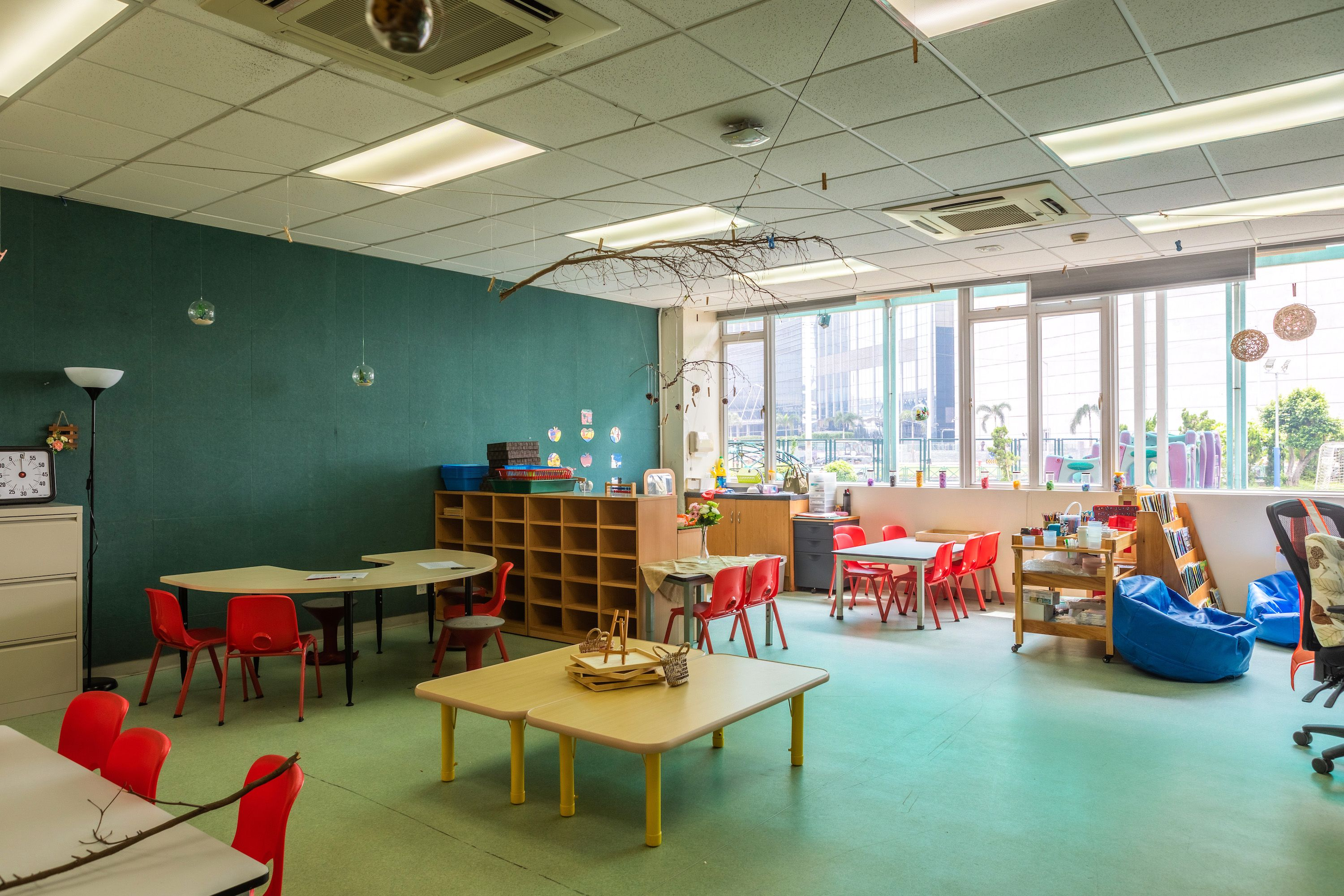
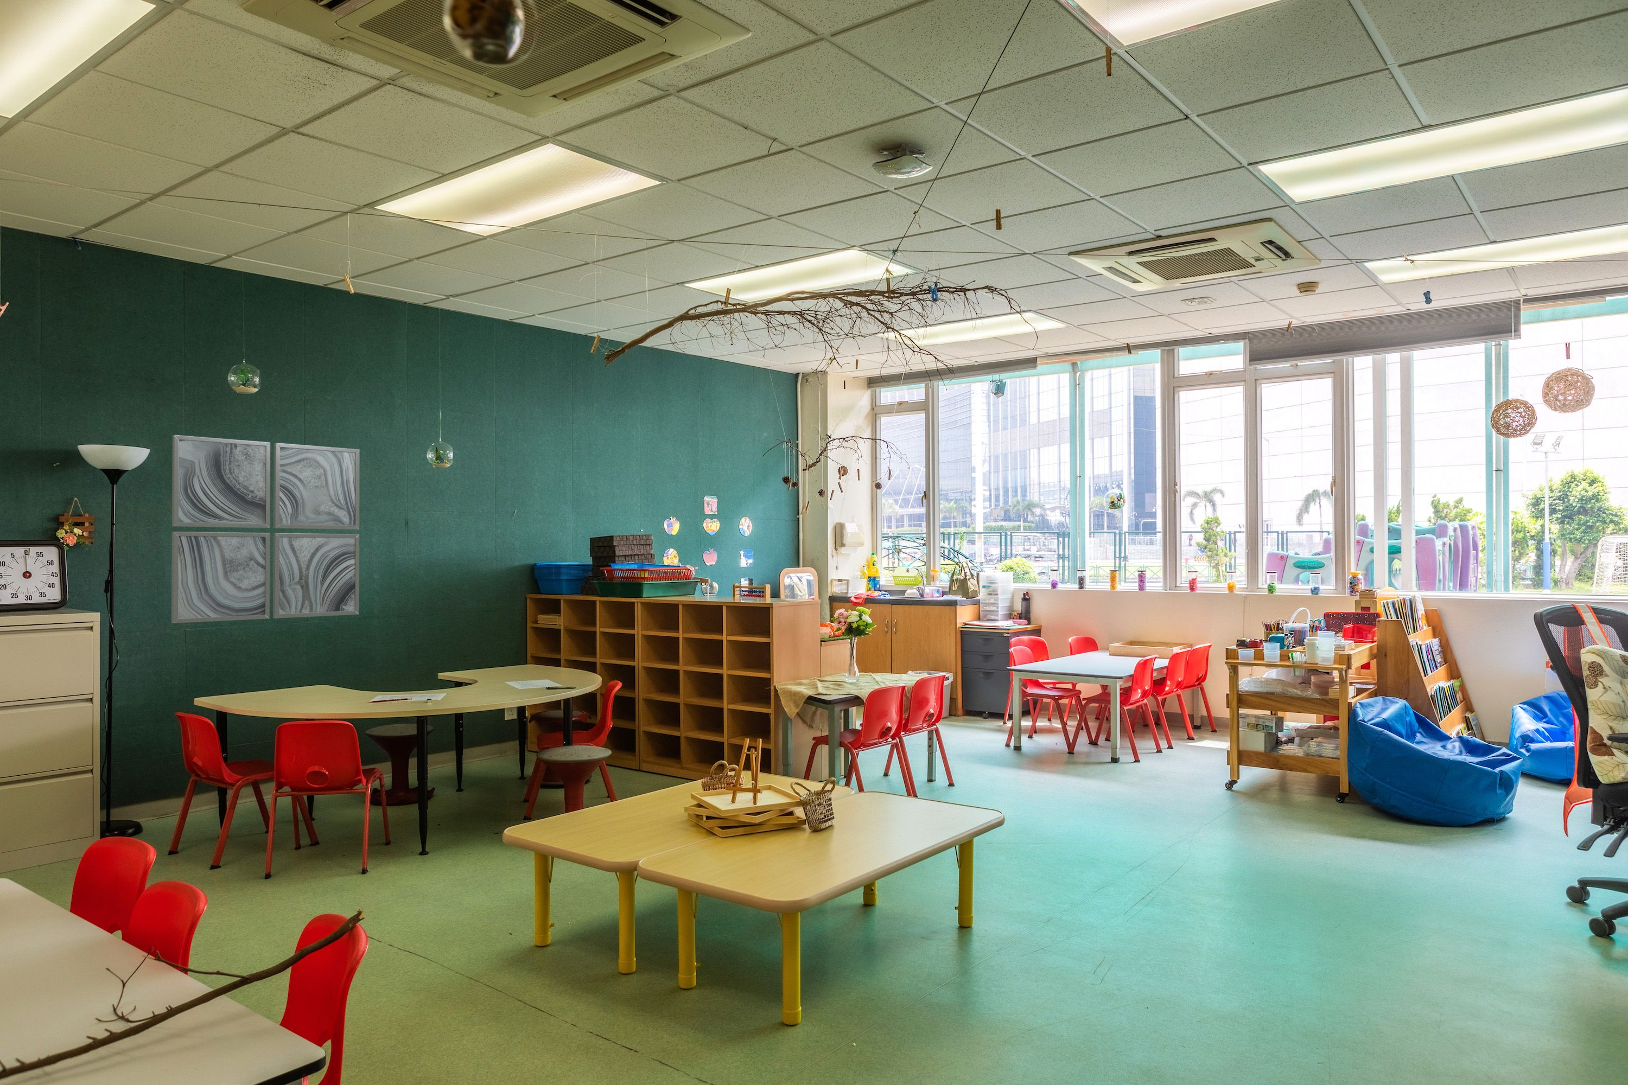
+ wall art [171,435,360,624]
